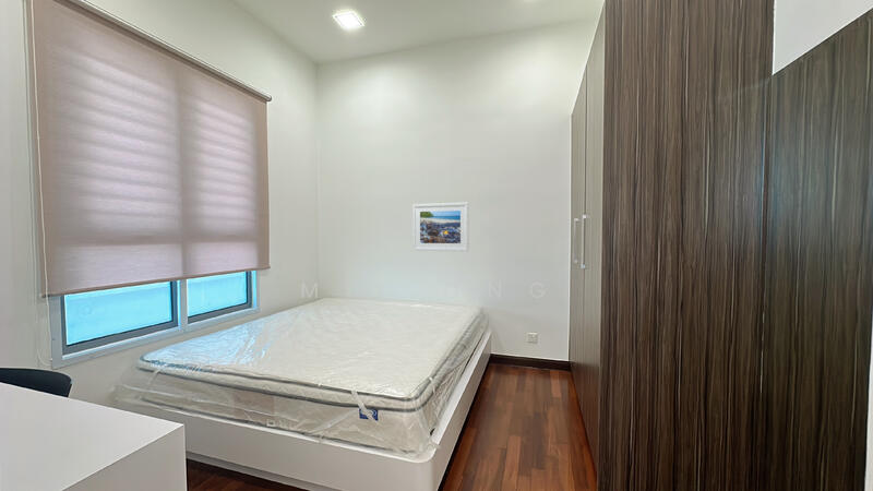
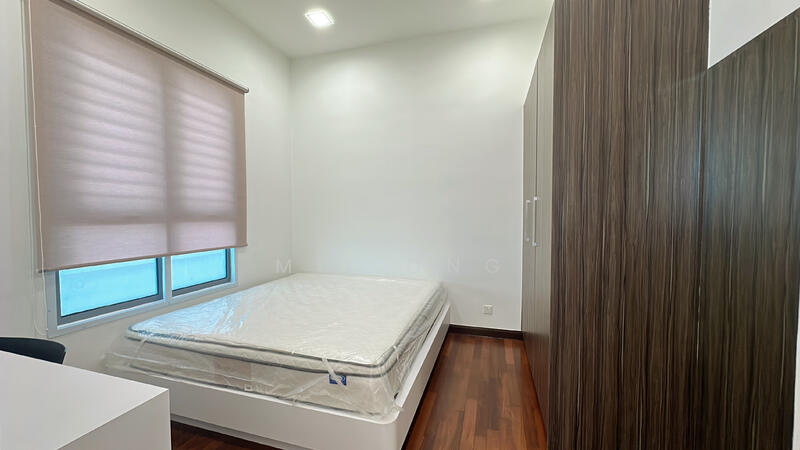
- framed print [411,202,469,252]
